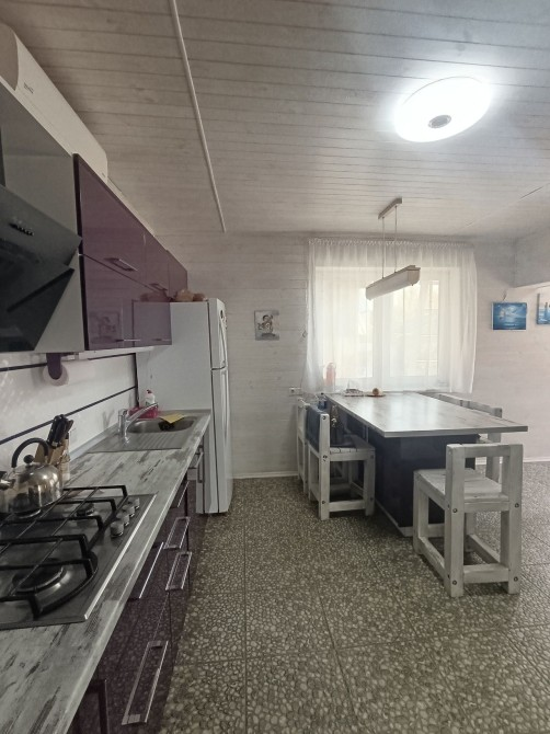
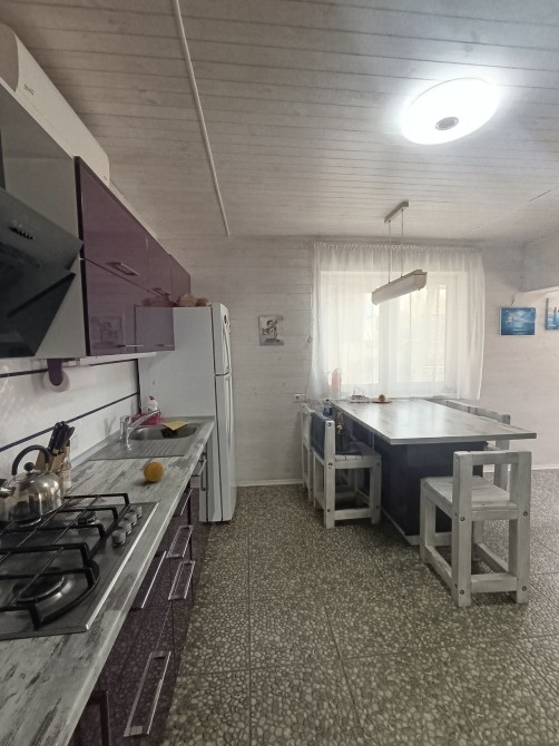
+ fruit [143,461,165,483]
